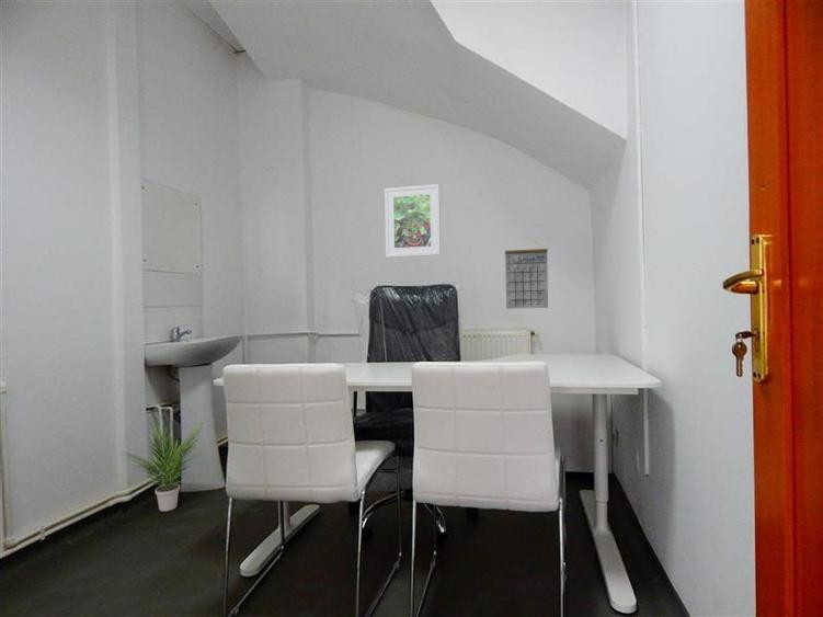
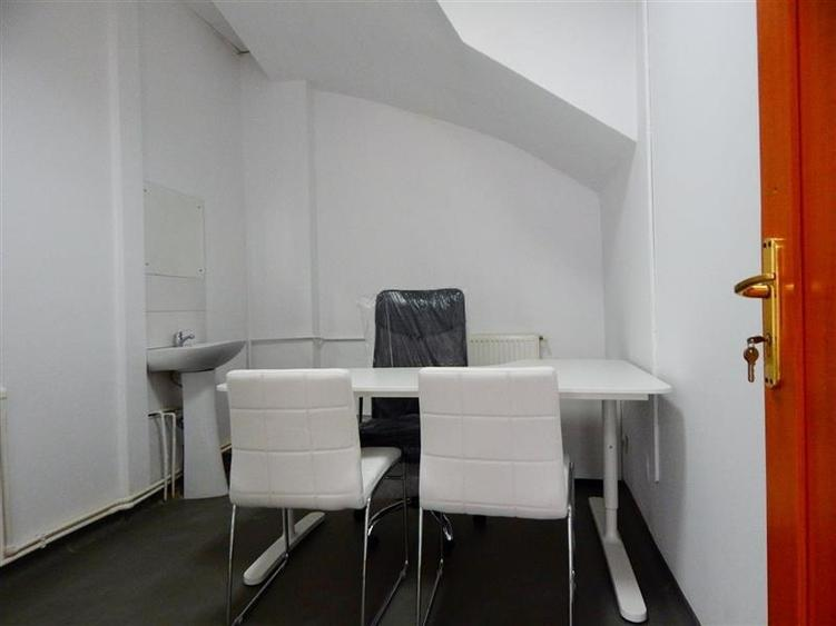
- potted plant [118,422,205,513]
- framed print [384,183,442,259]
- calendar [504,236,549,310]
